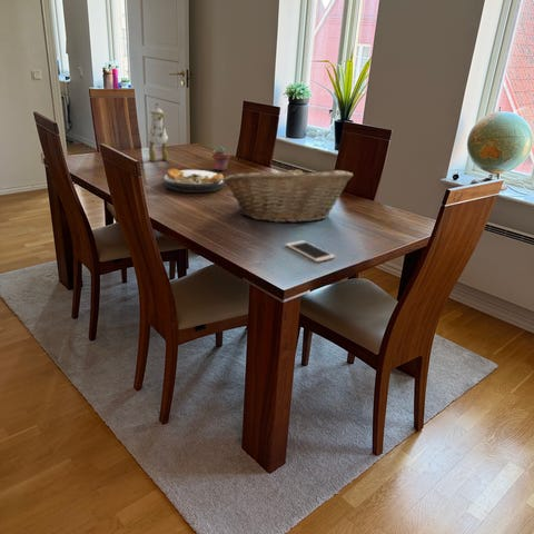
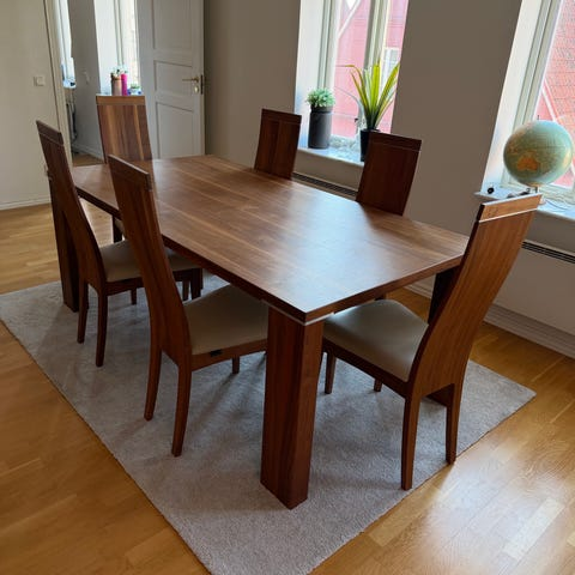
- cell phone [285,239,336,264]
- plate [162,167,225,194]
- potted succulent [211,145,231,171]
- teapot [147,102,169,162]
- fruit basket [222,164,354,224]
